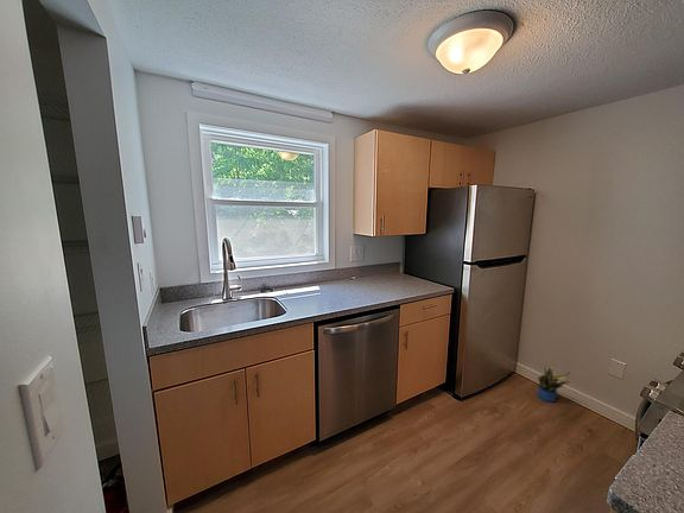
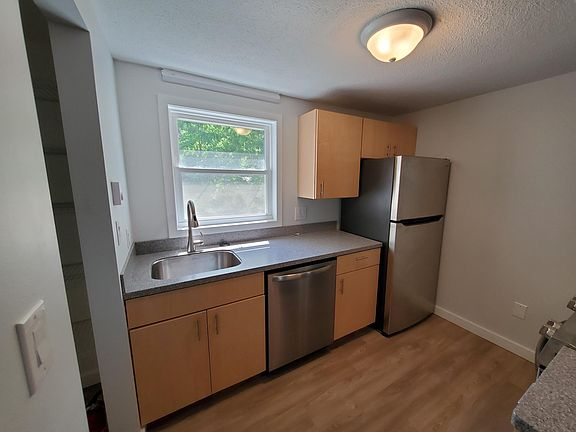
- potted plant [537,366,571,404]
